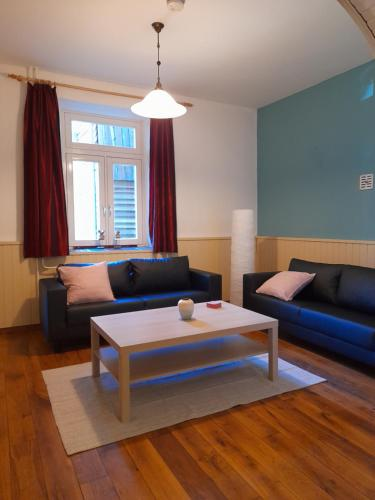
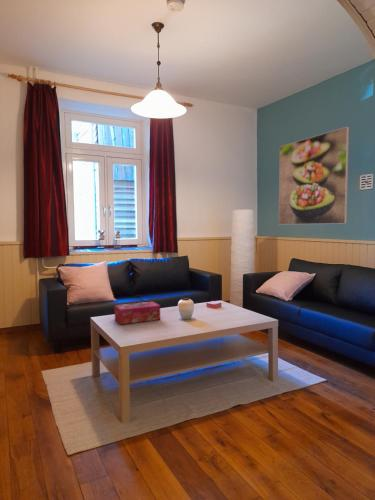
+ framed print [278,126,350,225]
+ tissue box [114,301,161,325]
